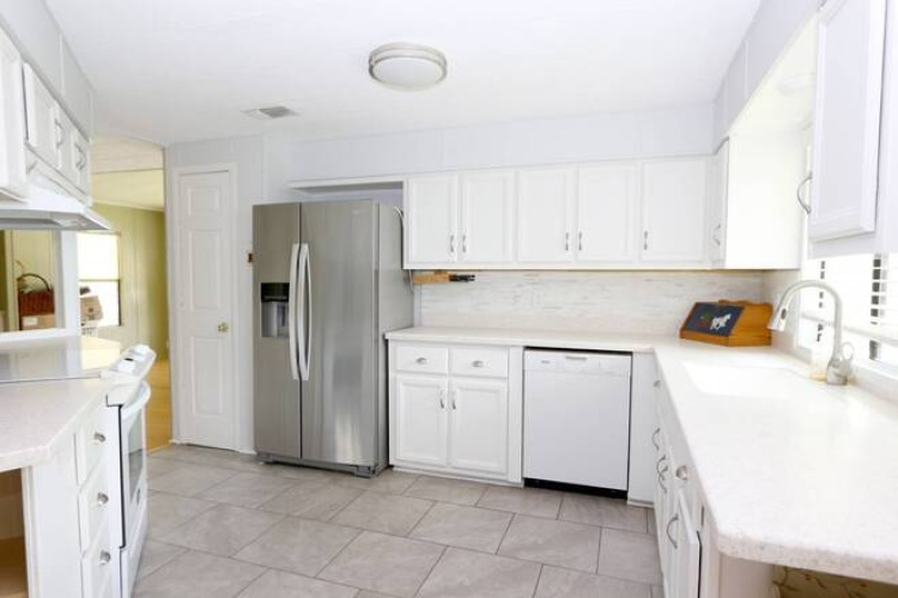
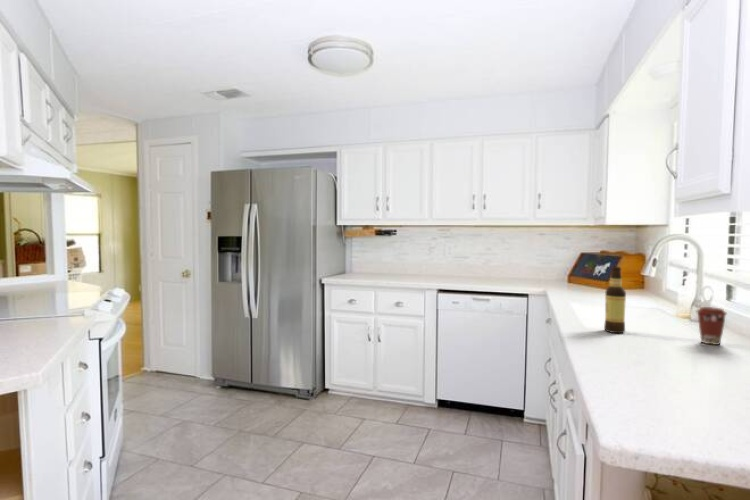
+ bottle [603,266,627,334]
+ coffee cup [696,306,728,346]
